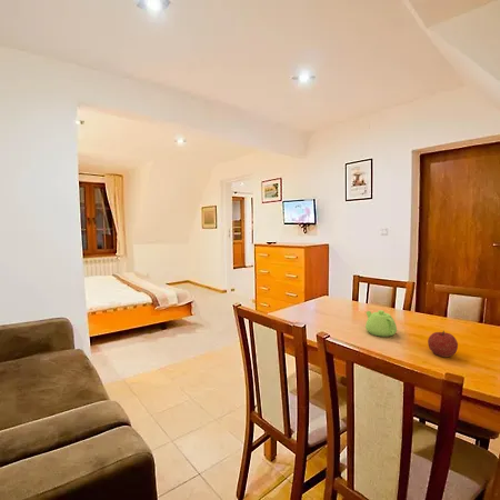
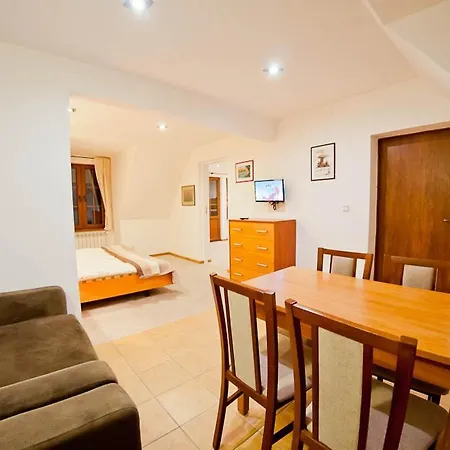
- teapot [364,309,398,338]
- fruit [427,330,459,358]
